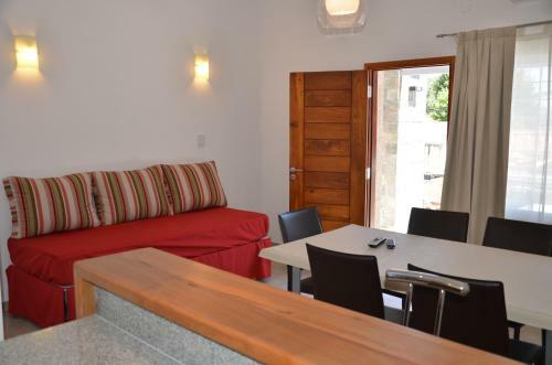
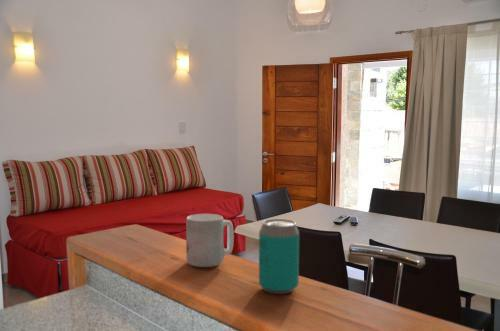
+ beverage can [258,218,300,295]
+ mug [185,213,235,268]
